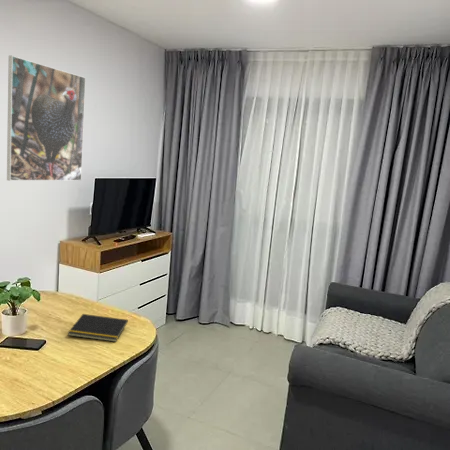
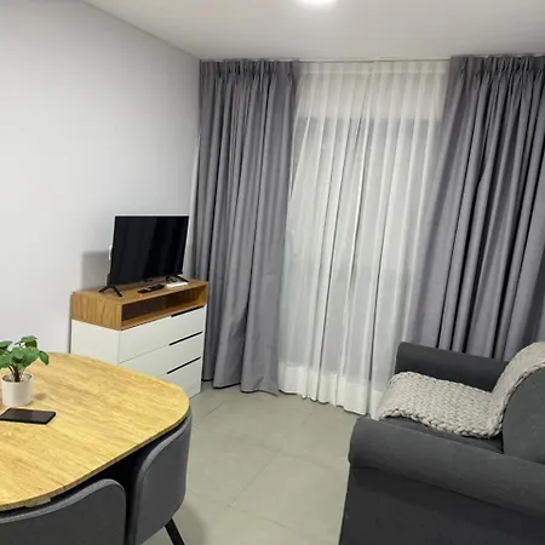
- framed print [6,55,87,182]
- notepad [67,313,129,343]
